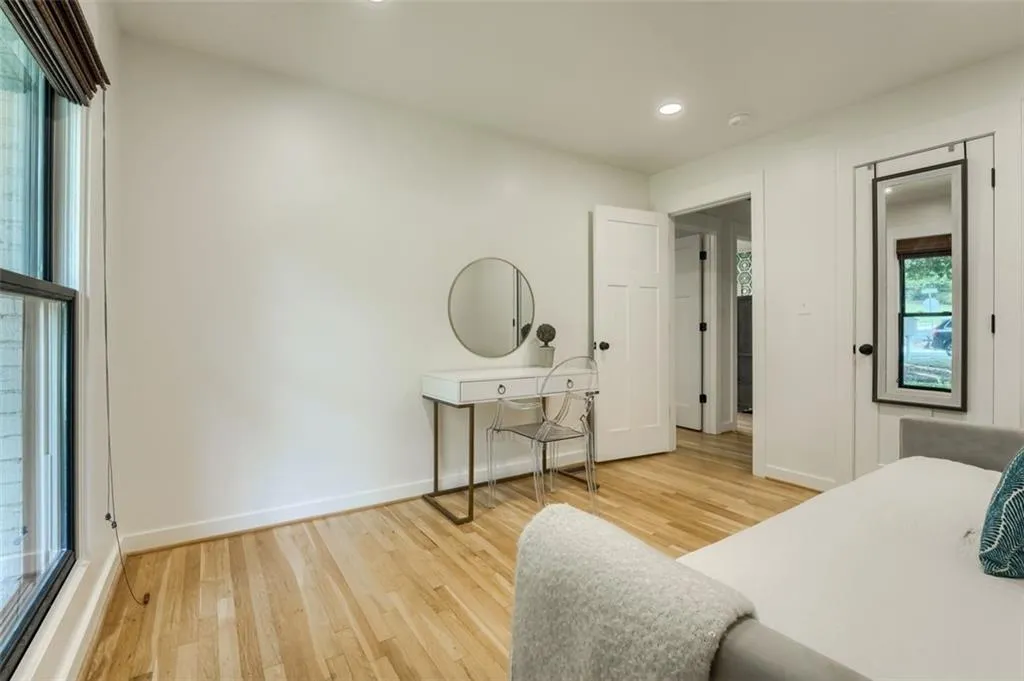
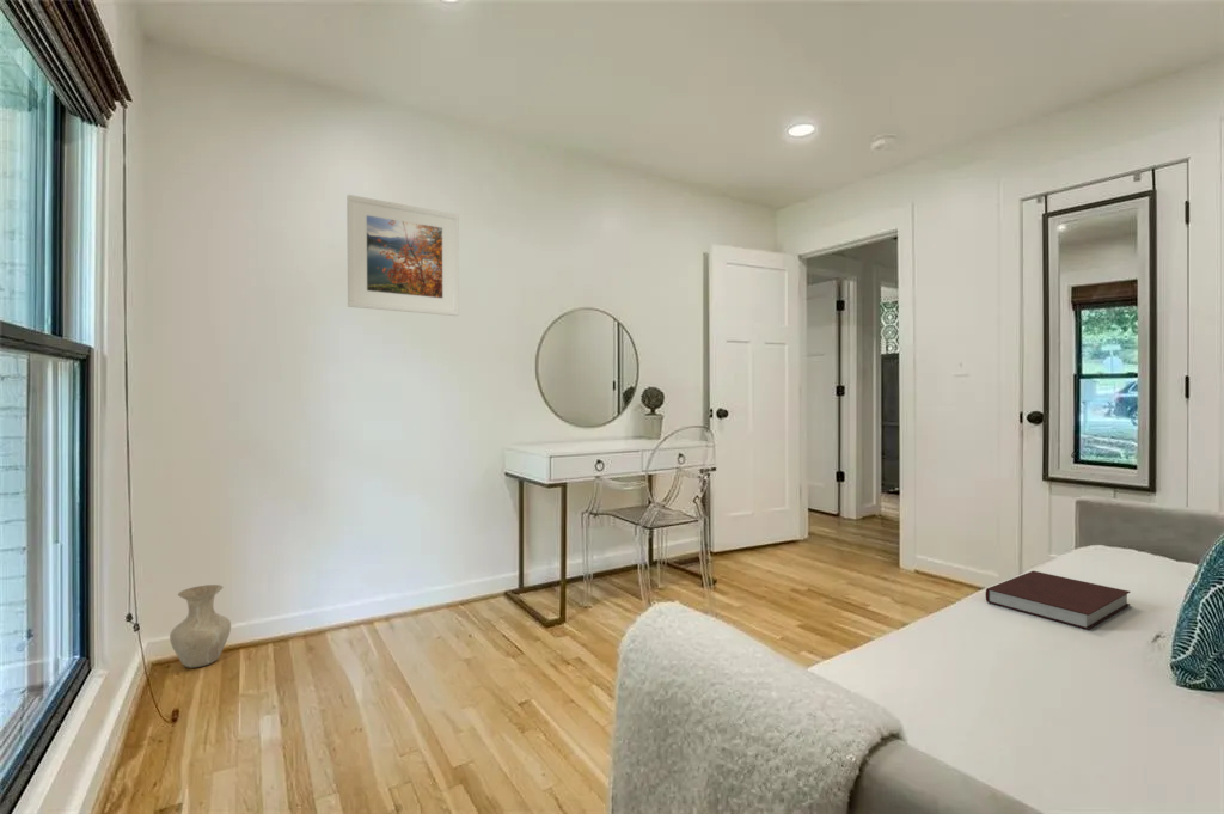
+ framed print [345,194,460,317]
+ notebook [985,570,1132,630]
+ vase [169,583,232,668]
